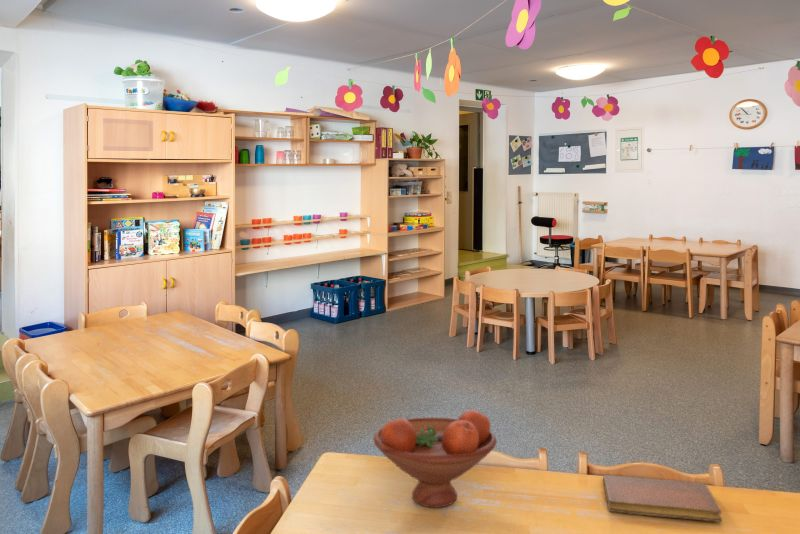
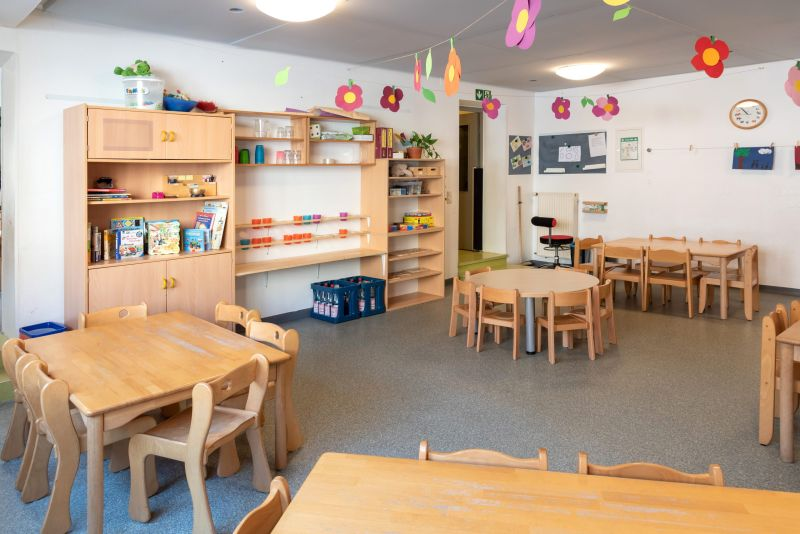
- notebook [602,474,723,523]
- fruit bowl [372,409,498,508]
